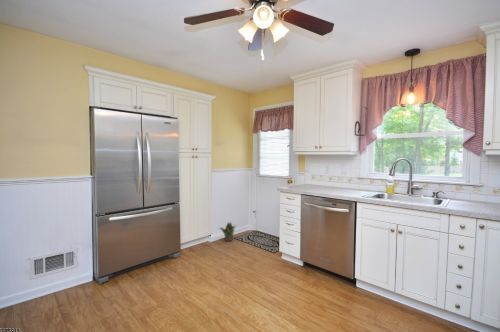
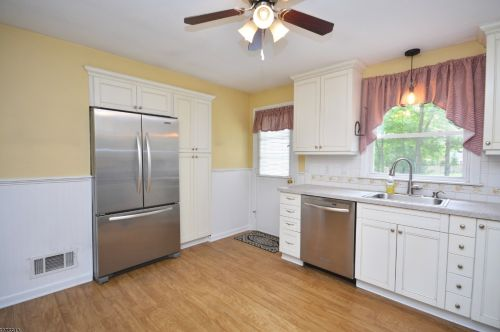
- potted plant [218,221,237,242]
